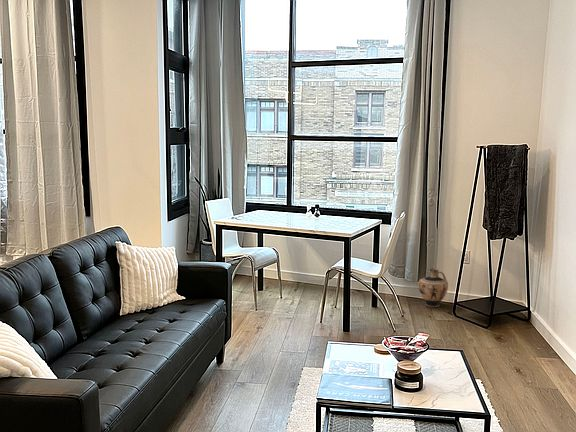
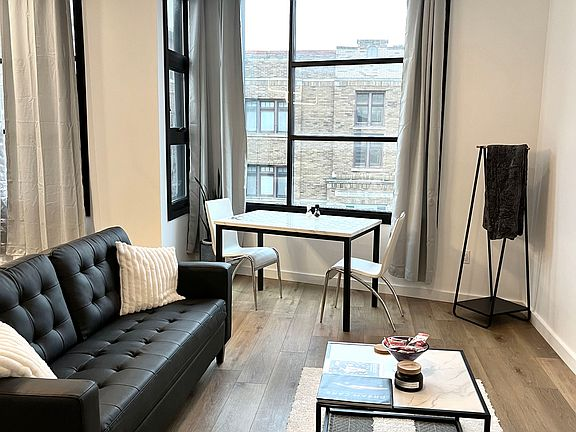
- ceramic jug [418,268,449,308]
